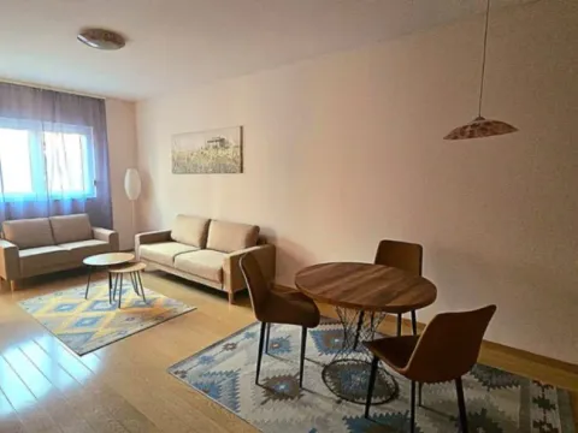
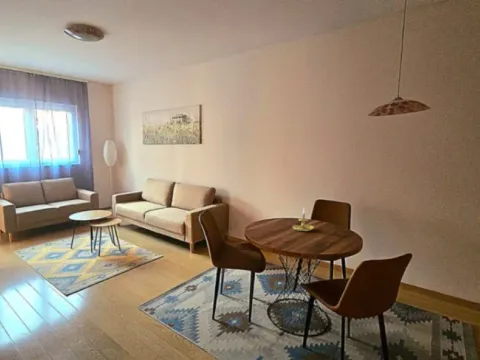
+ candle holder [291,207,316,232]
